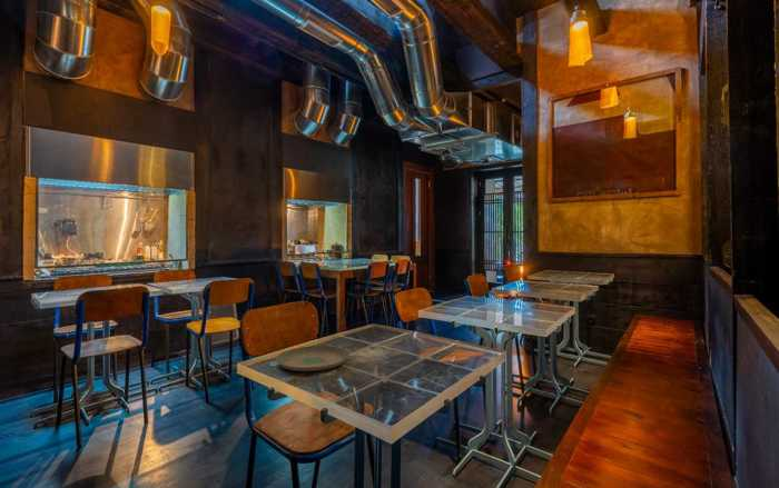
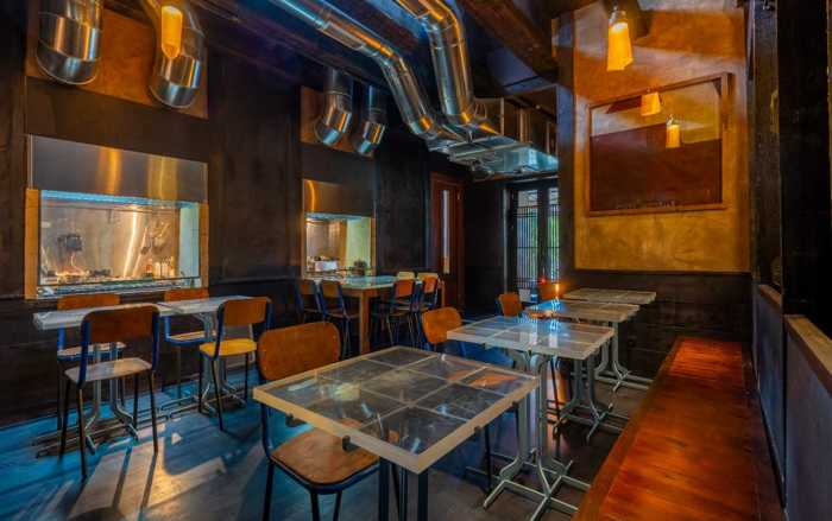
- plate [275,345,351,372]
